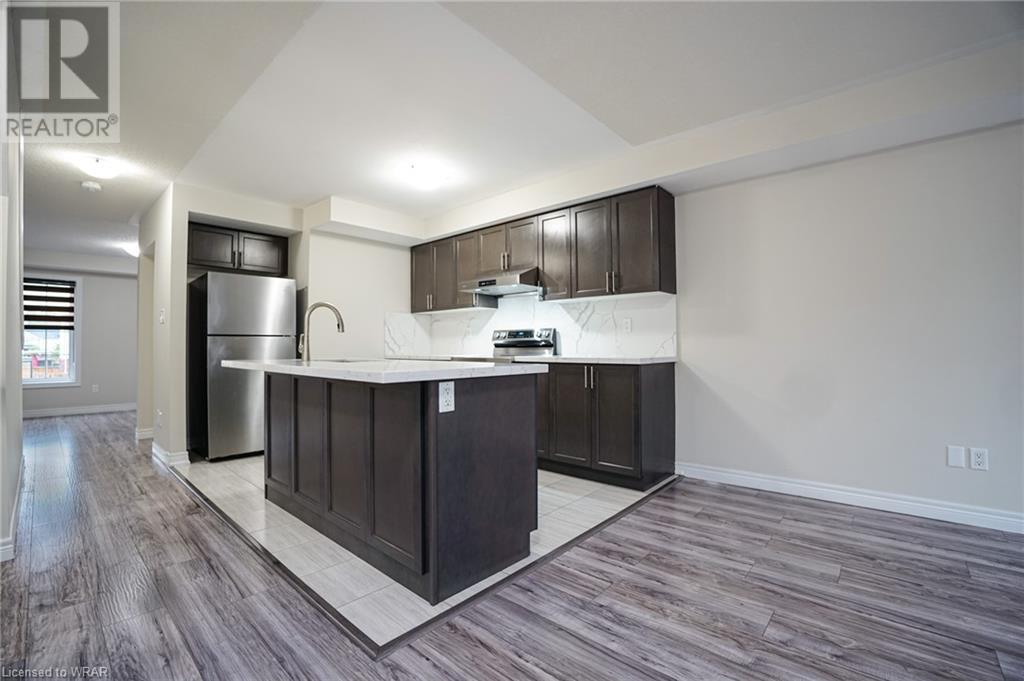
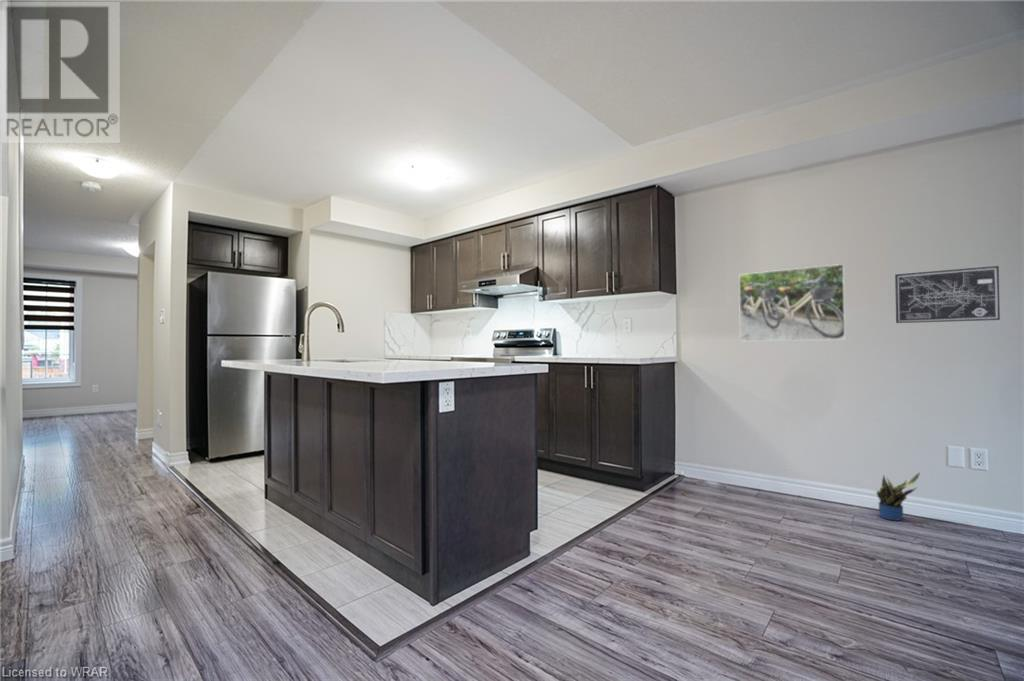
+ potted plant [876,471,921,522]
+ wall art [894,265,1001,324]
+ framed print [738,263,847,342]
